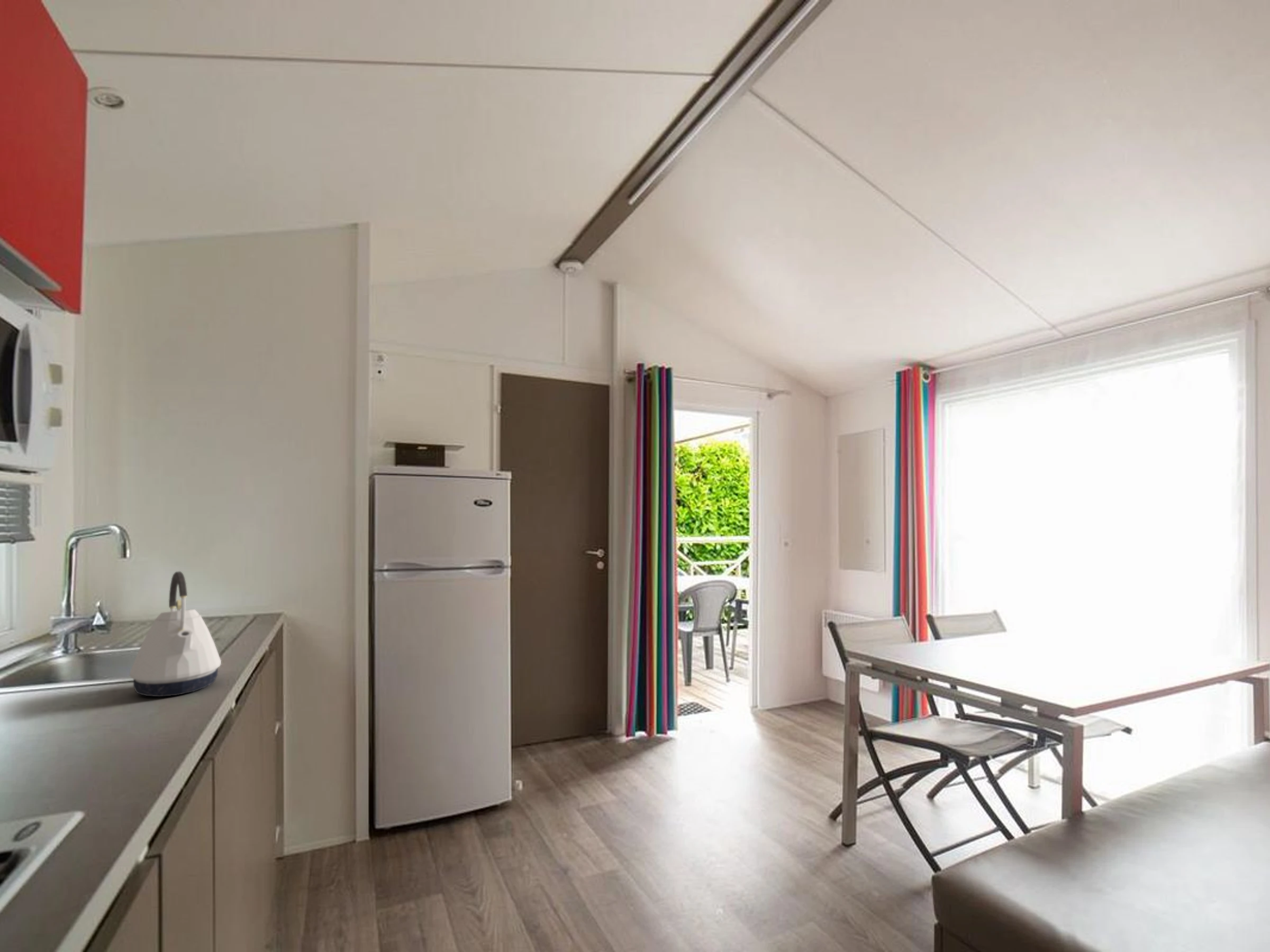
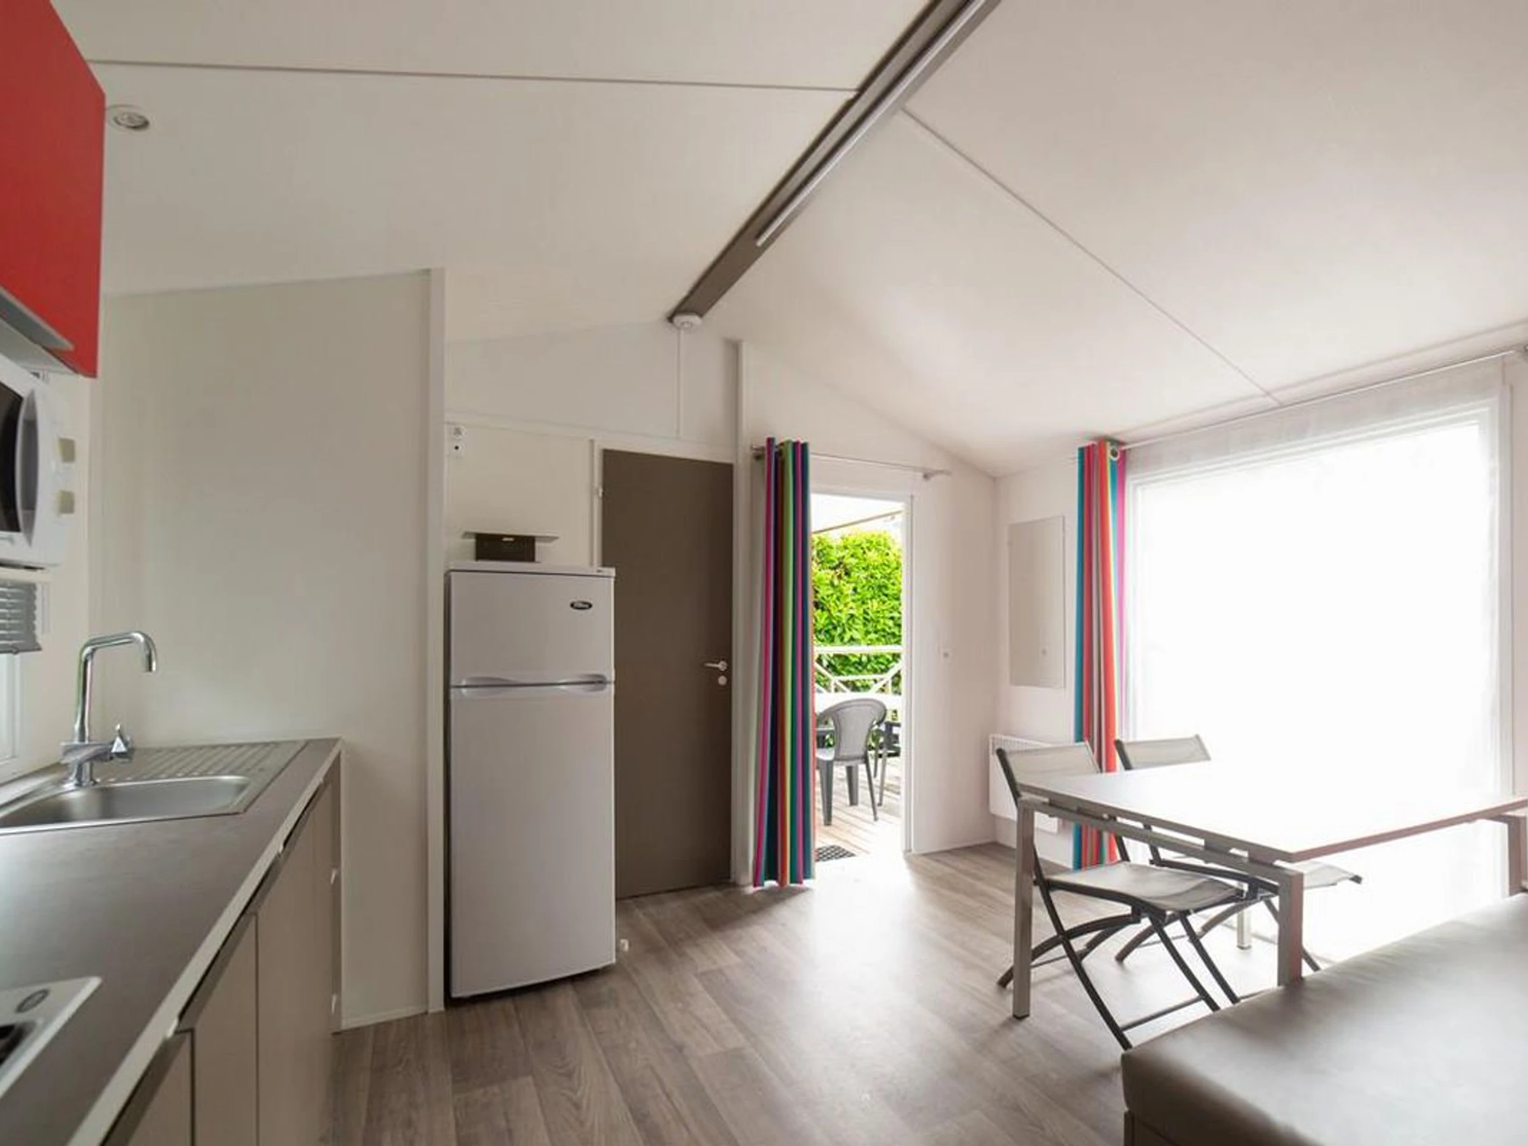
- kettle [129,571,222,698]
